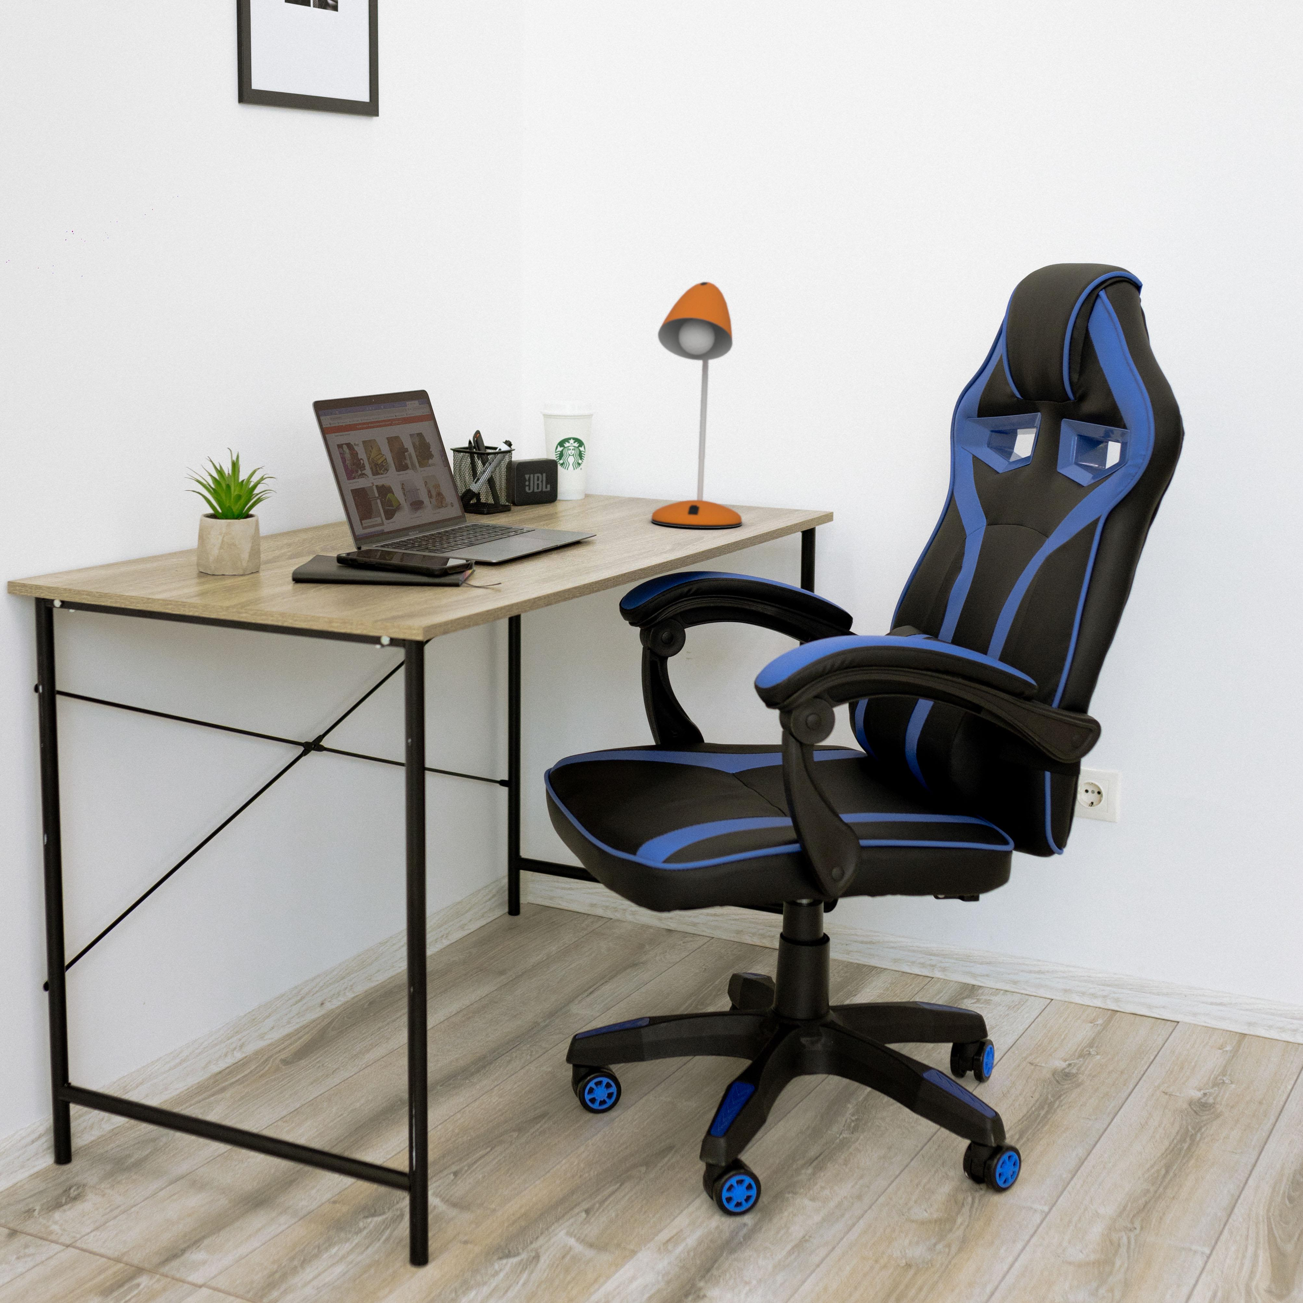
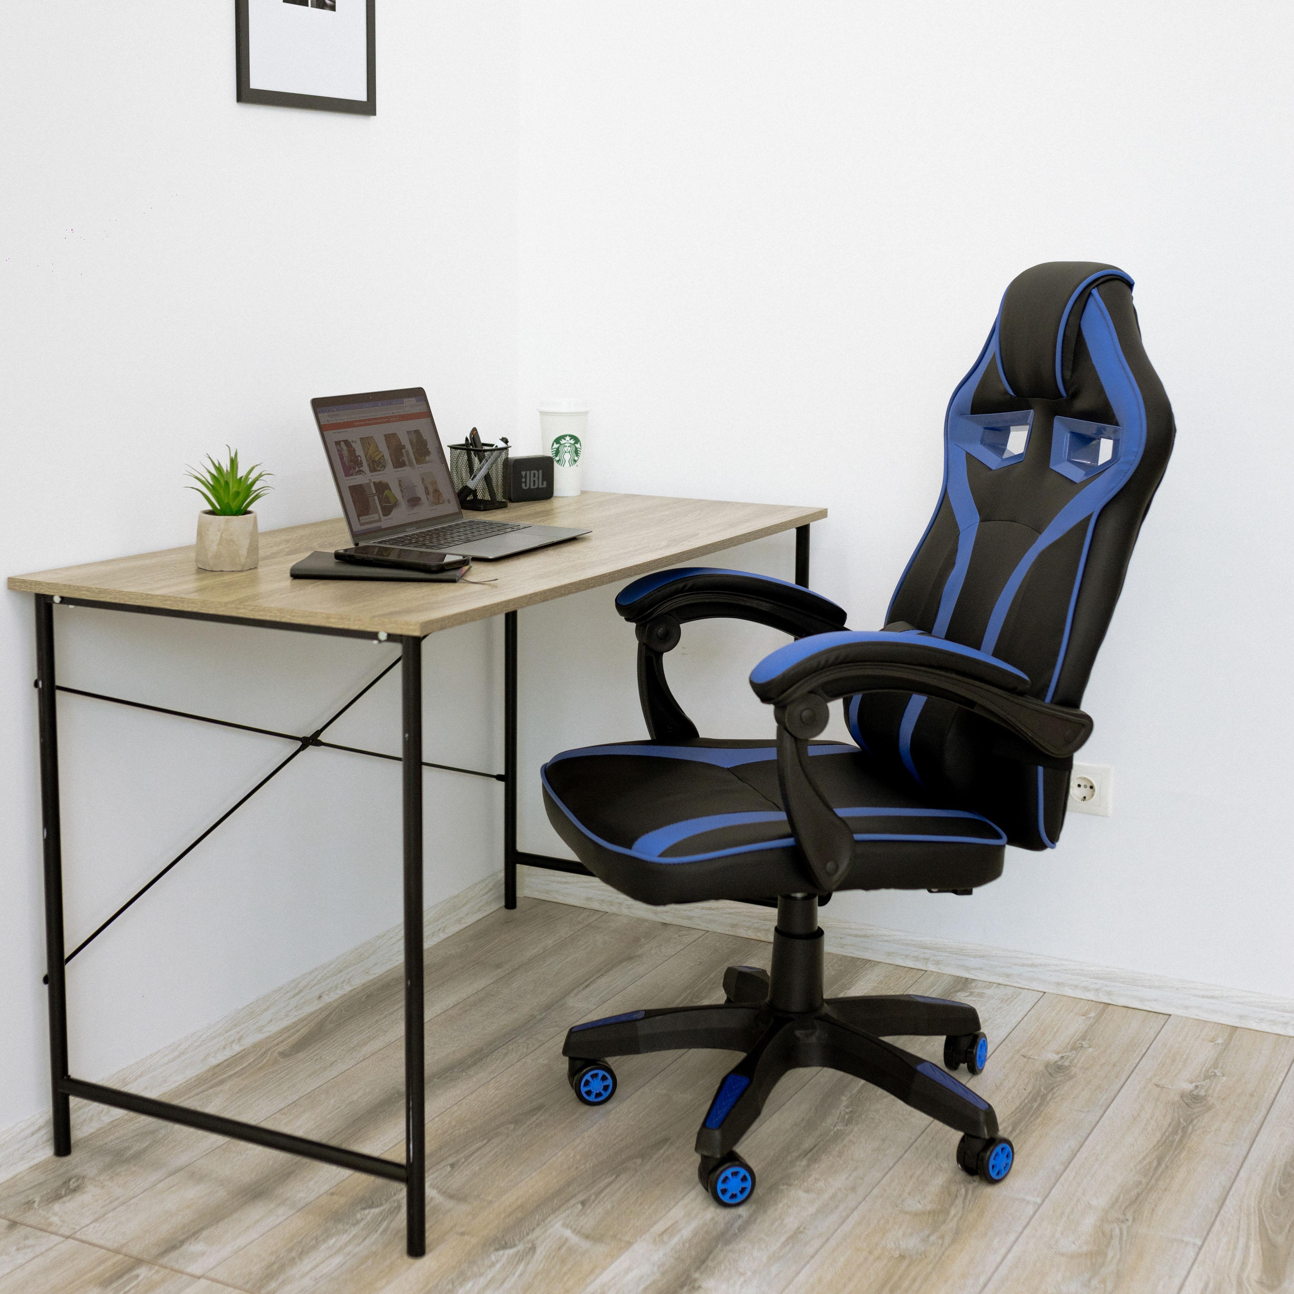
- desk lamp [650,282,742,529]
